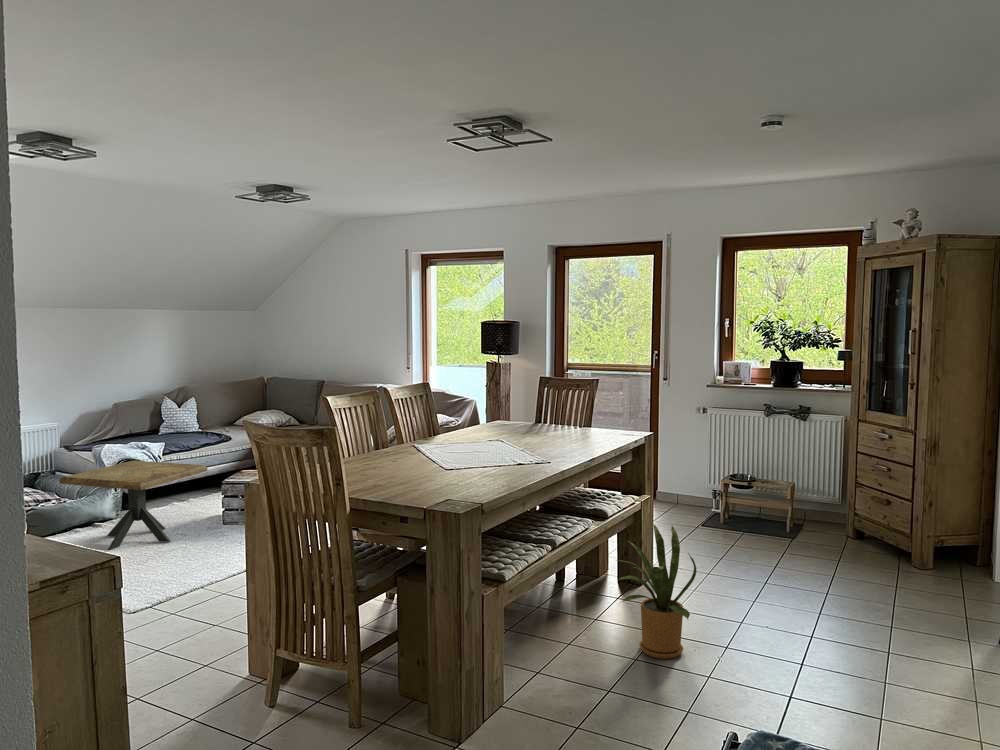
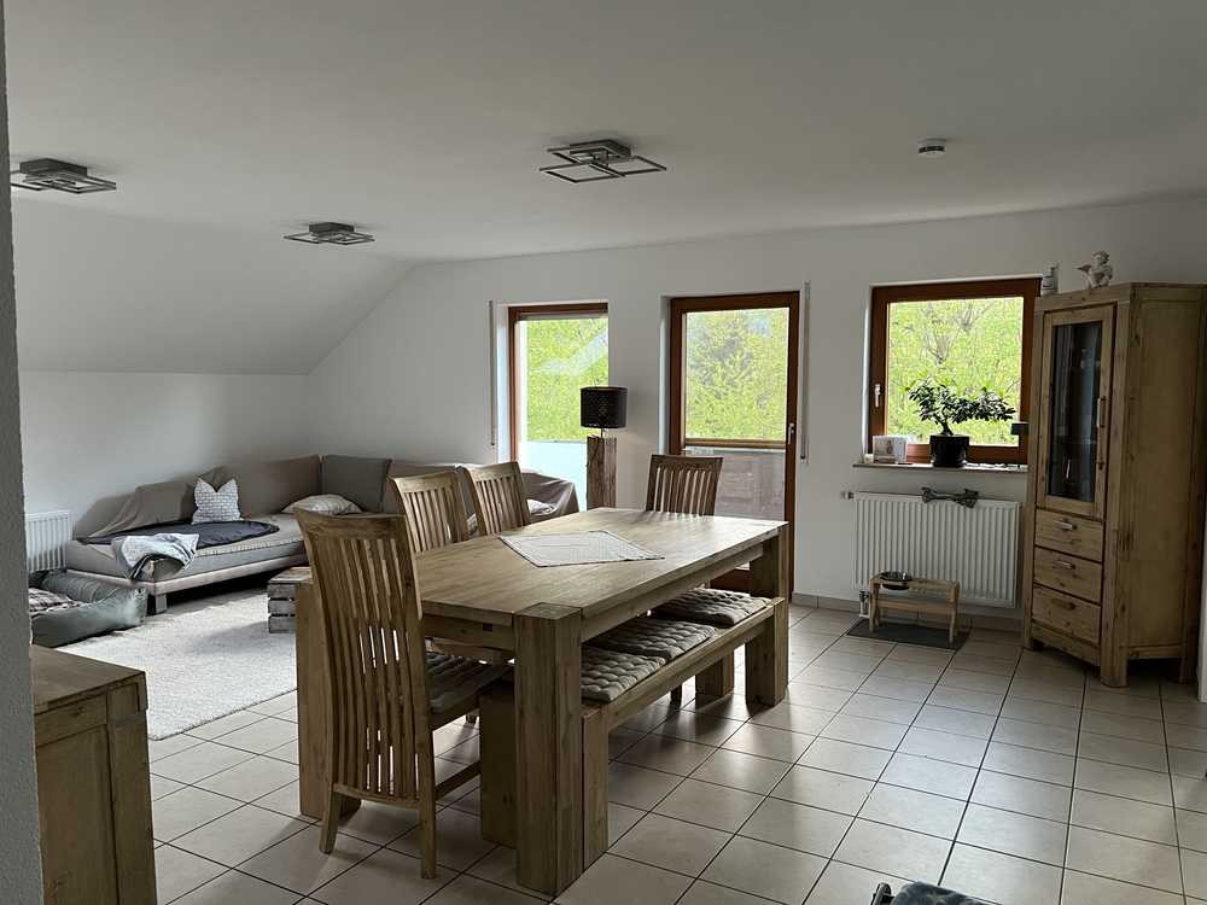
- side table [58,459,208,551]
- house plant [615,523,697,660]
